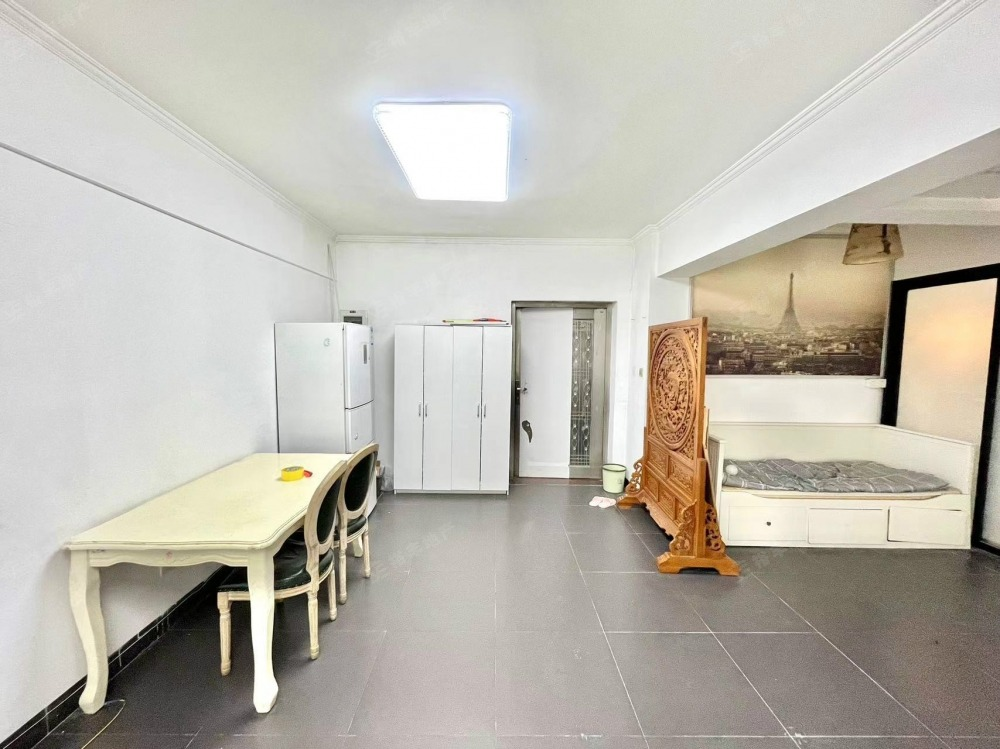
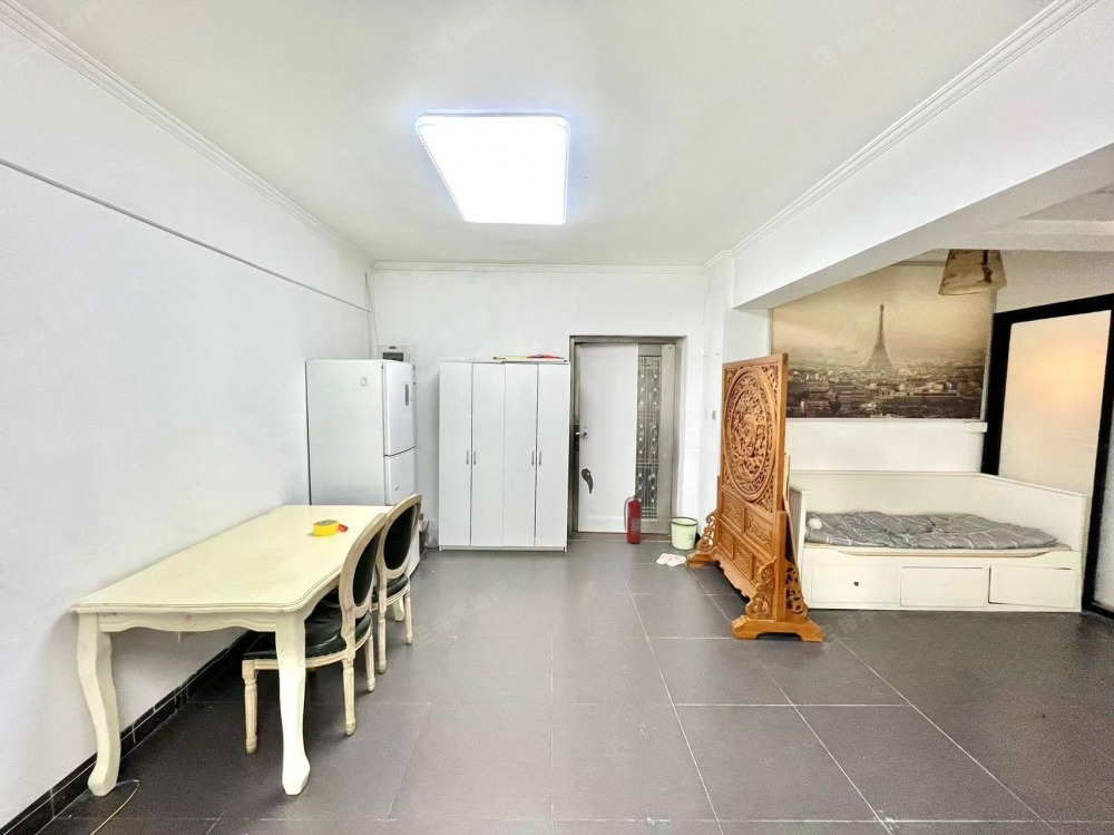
+ fire extinguisher [623,492,645,545]
